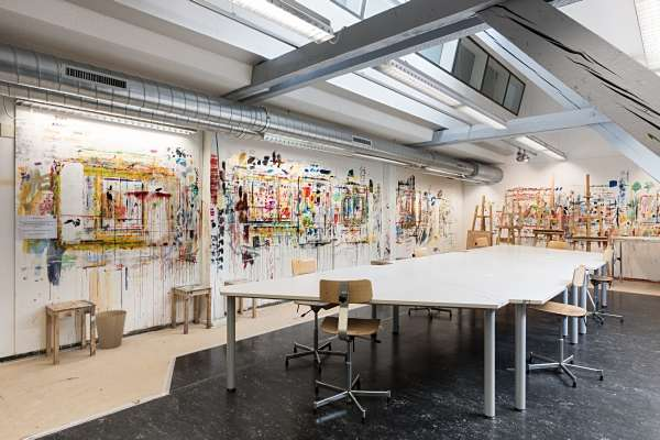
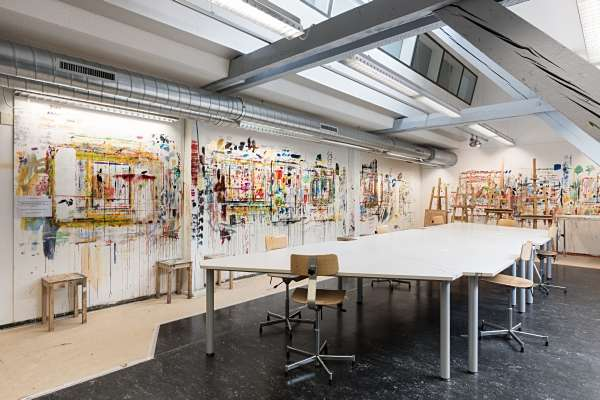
- trash can [95,309,128,350]
